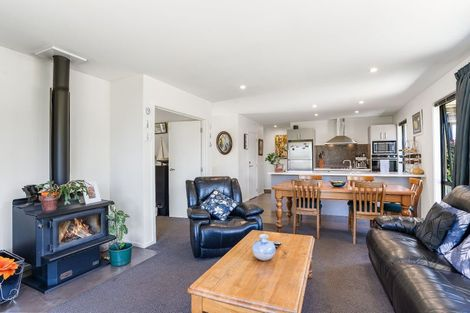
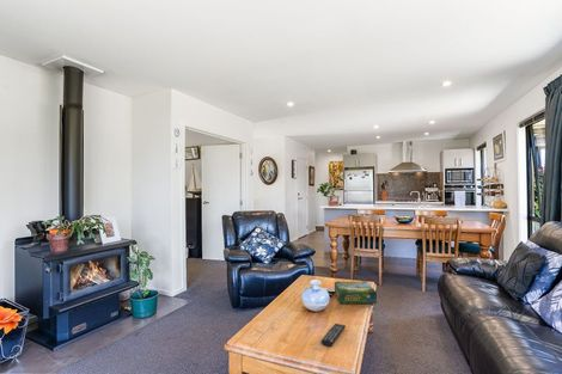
+ board game [334,280,378,305]
+ remote control [320,323,347,348]
